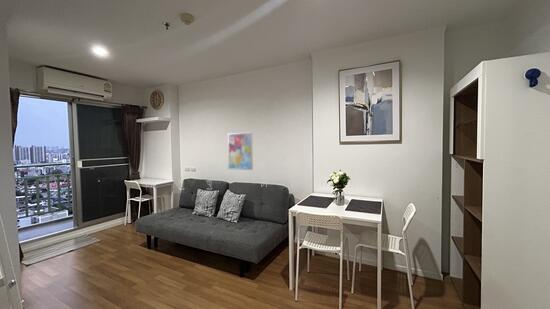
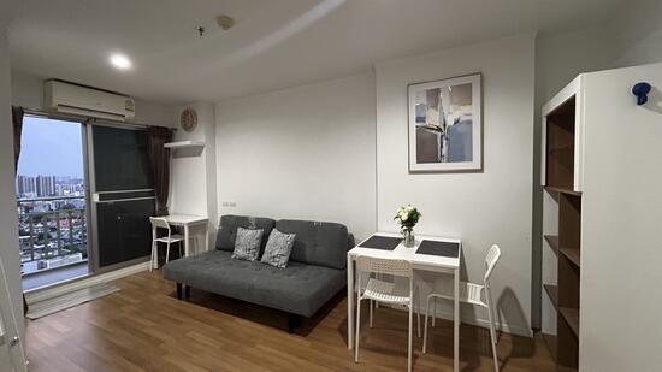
- wall art [227,131,254,171]
